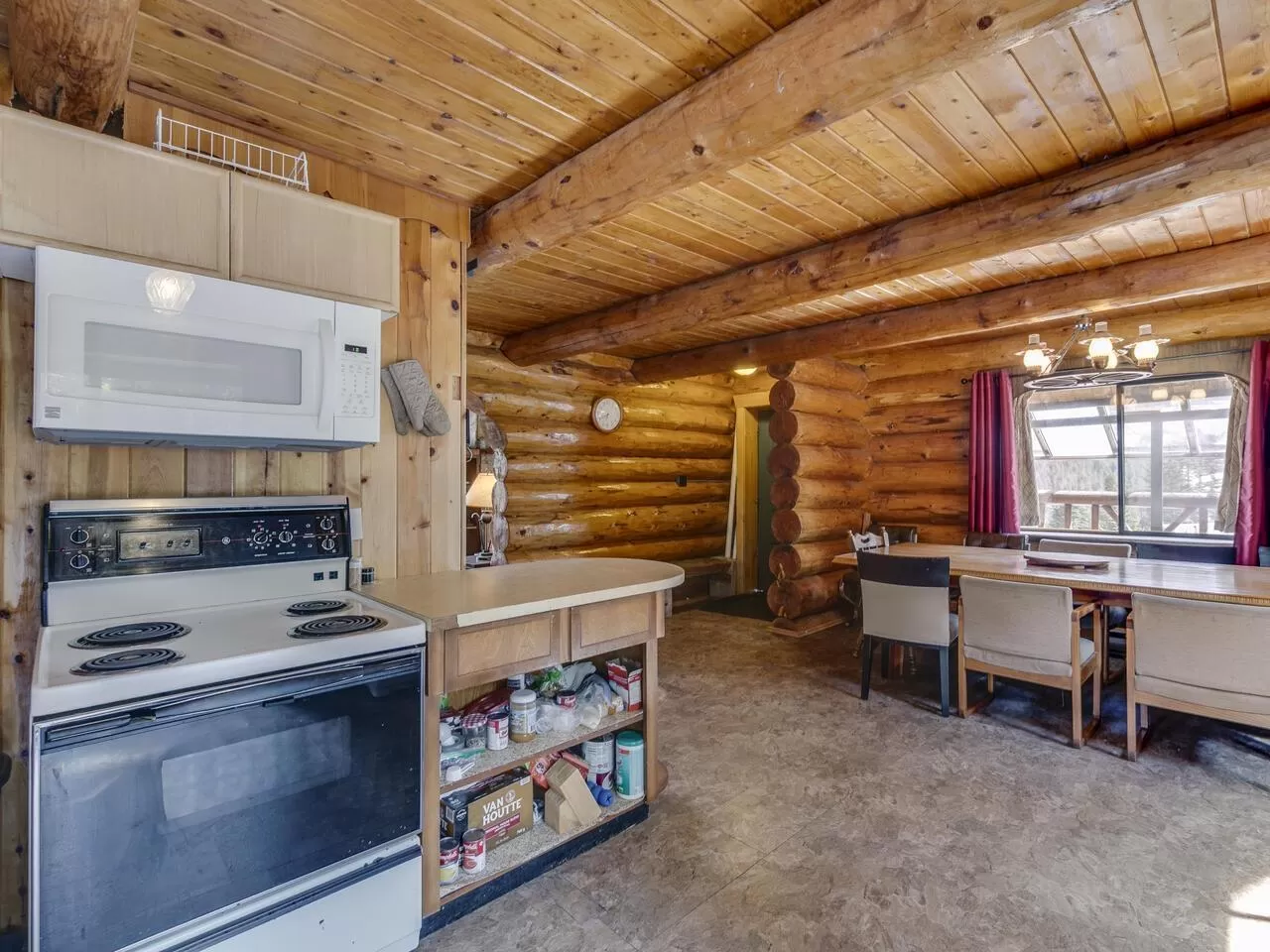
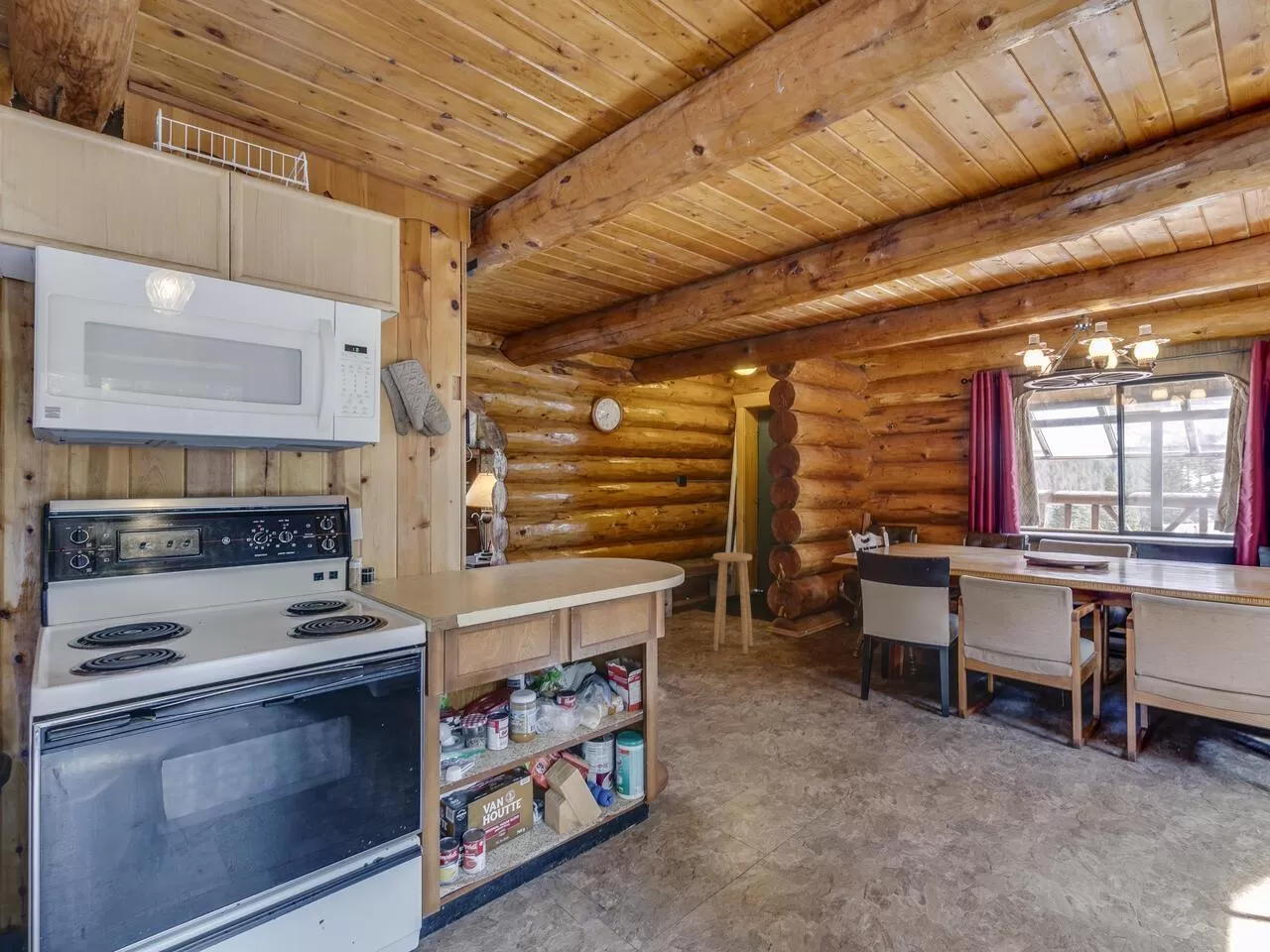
+ stool [712,551,753,655]
